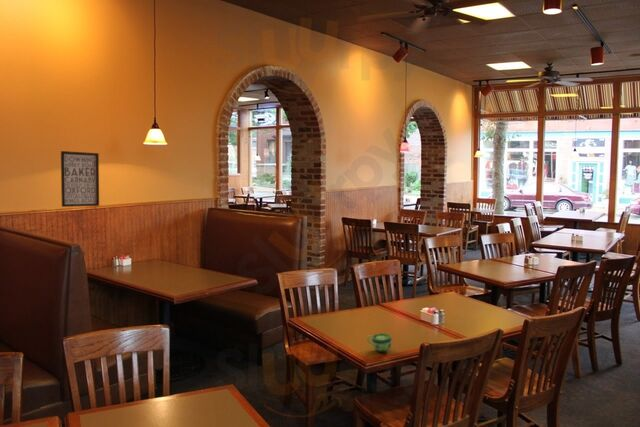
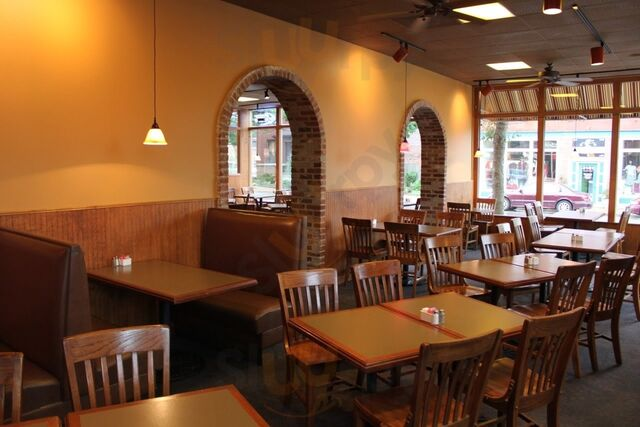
- cup [366,332,392,353]
- wall art [60,150,100,208]
